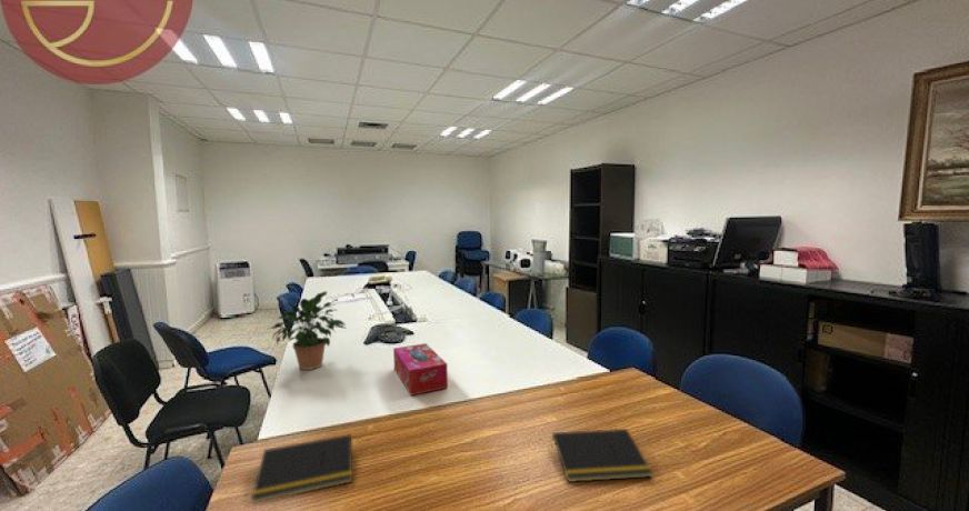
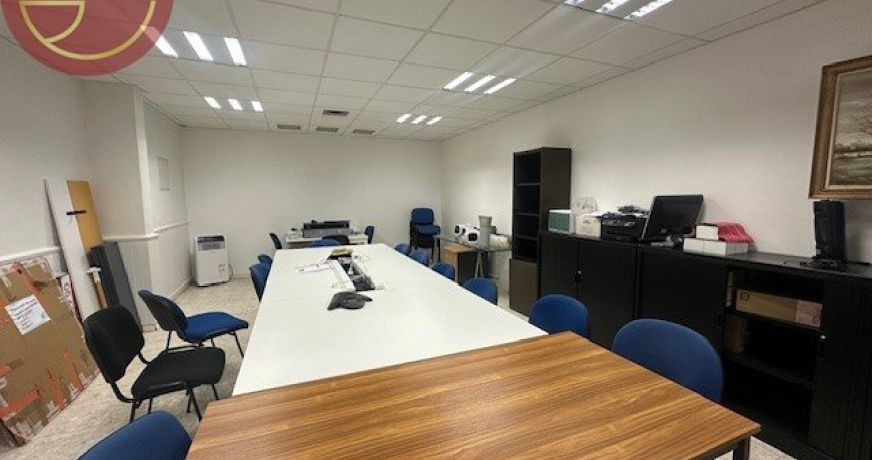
- tissue box [392,342,449,397]
- notepad [250,433,353,504]
- potted plant [264,290,347,371]
- notepad [549,428,655,483]
